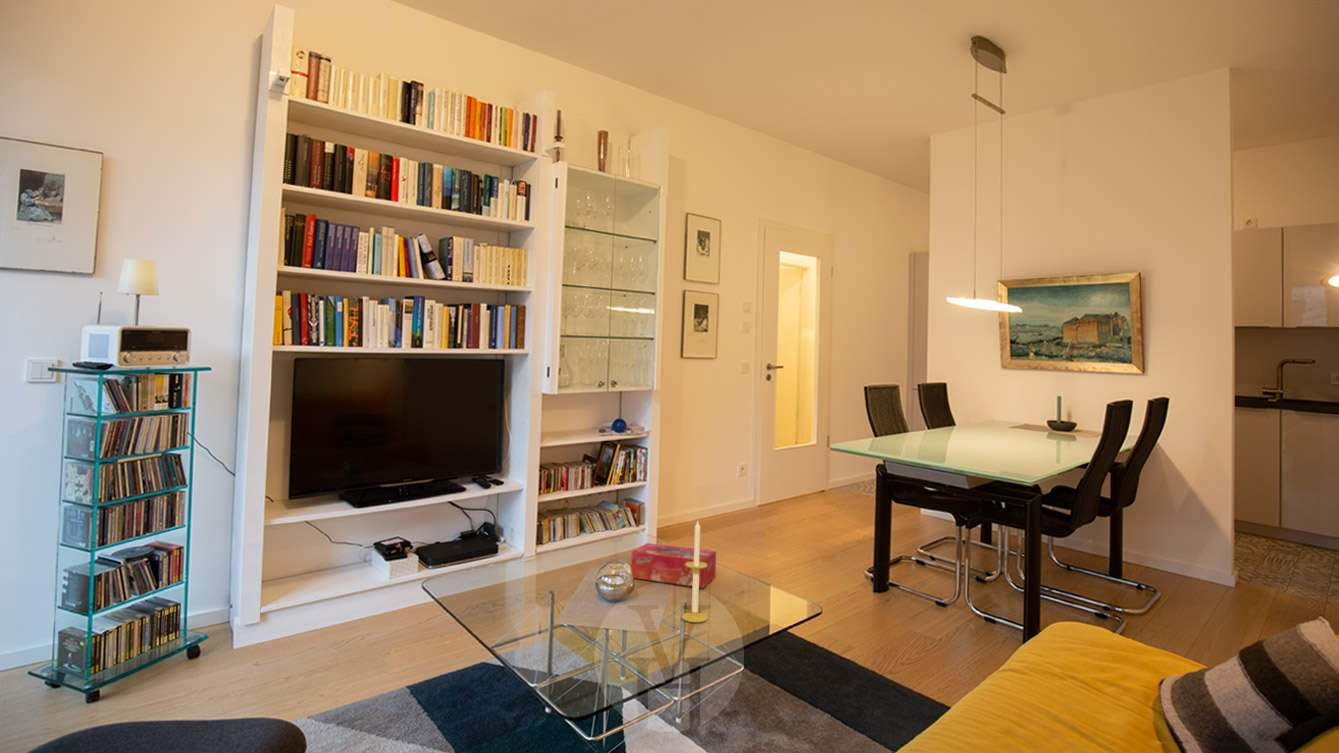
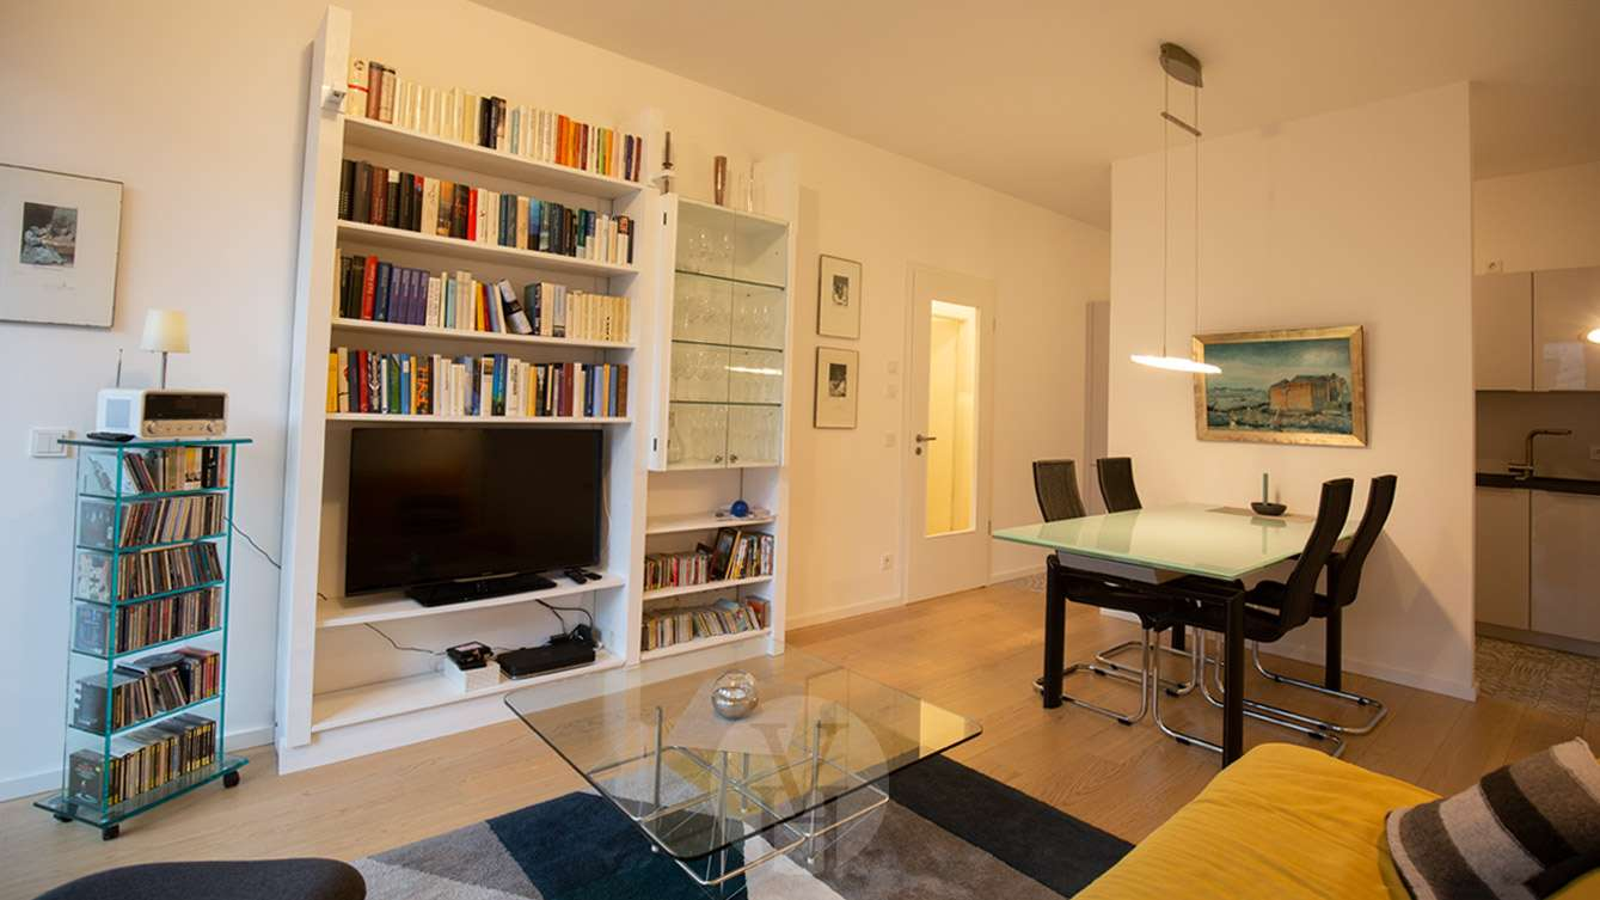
- tissue box [630,542,717,589]
- candle [681,520,708,623]
